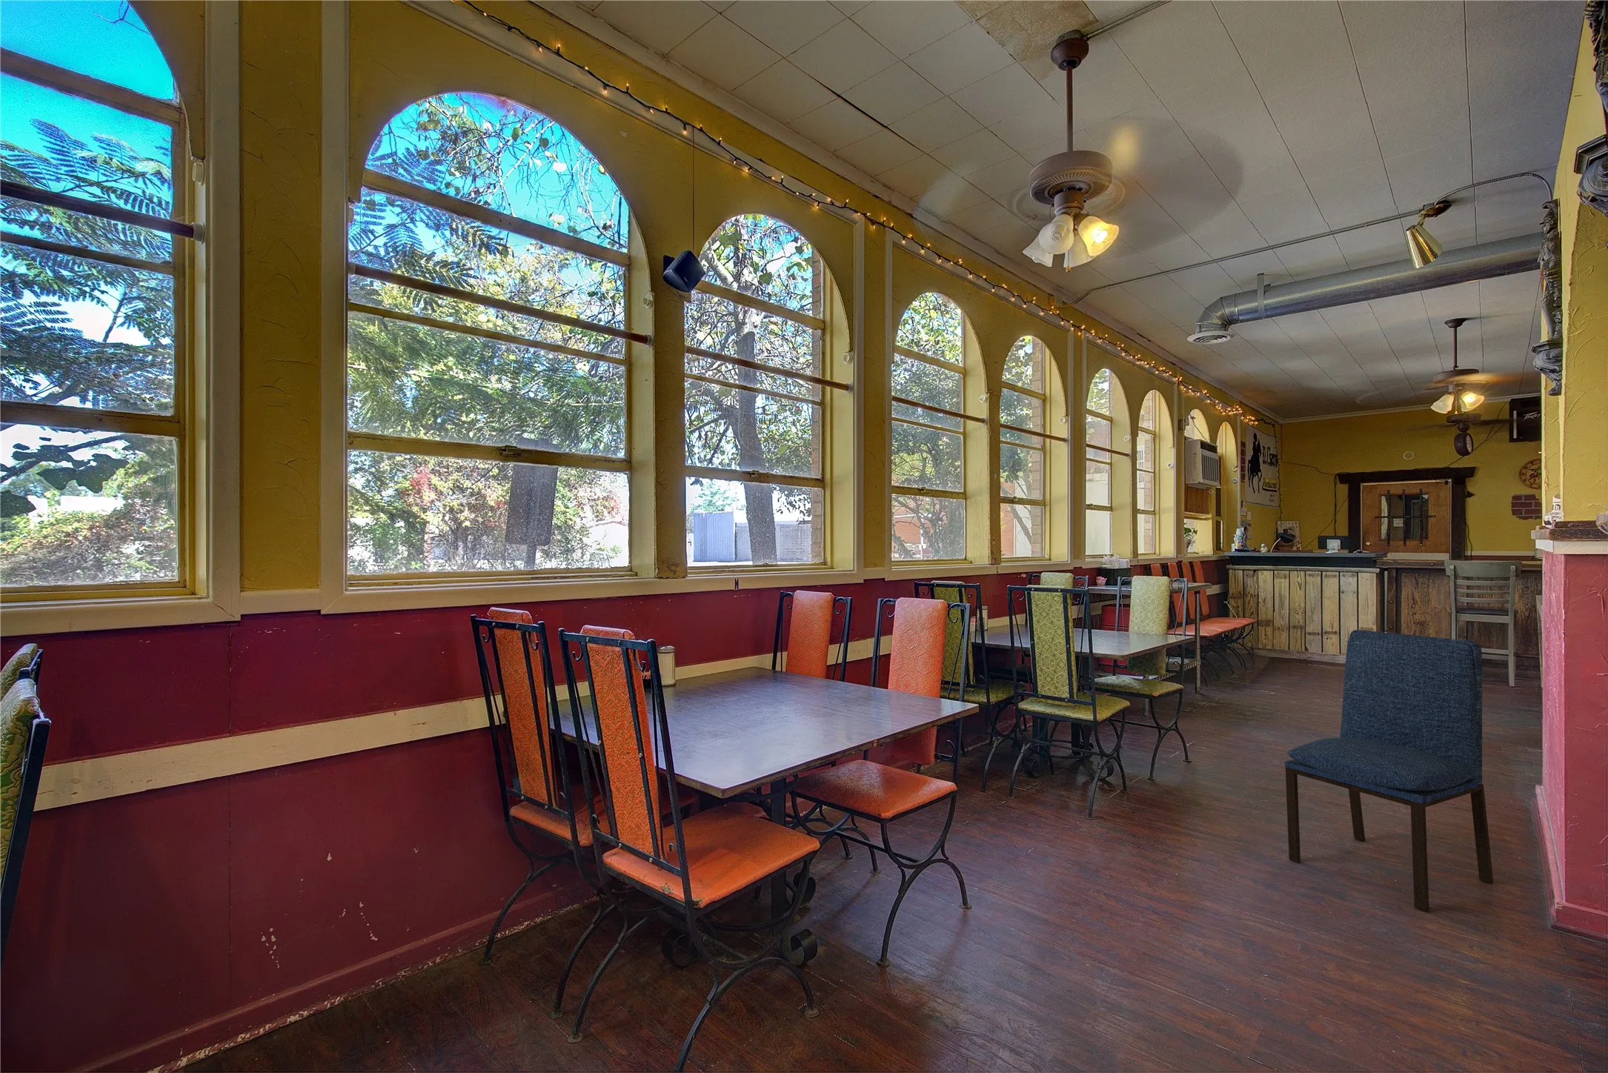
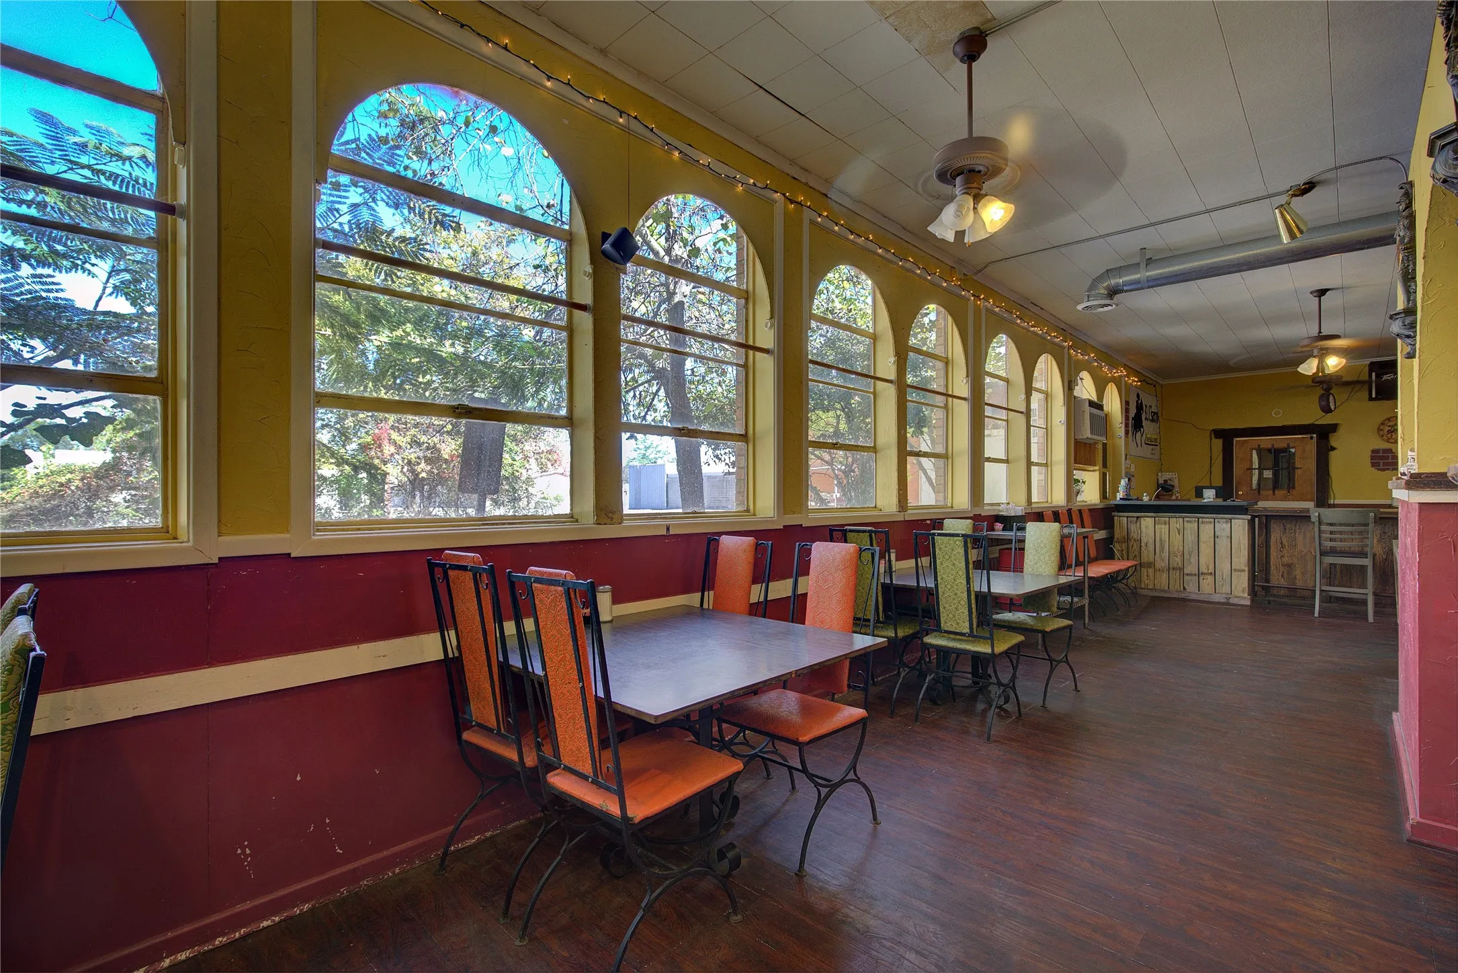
- dining chair [1285,629,1494,913]
